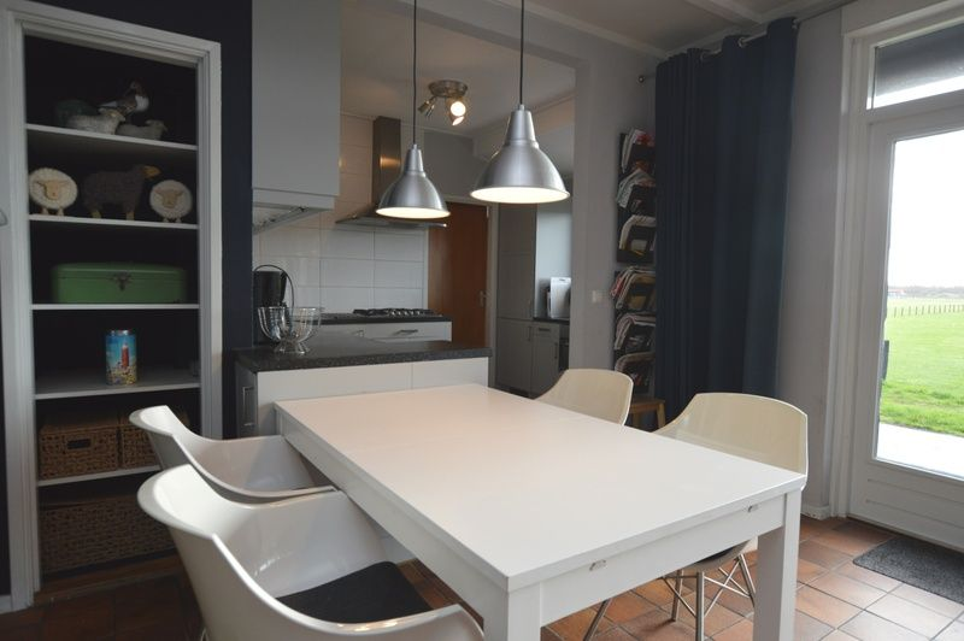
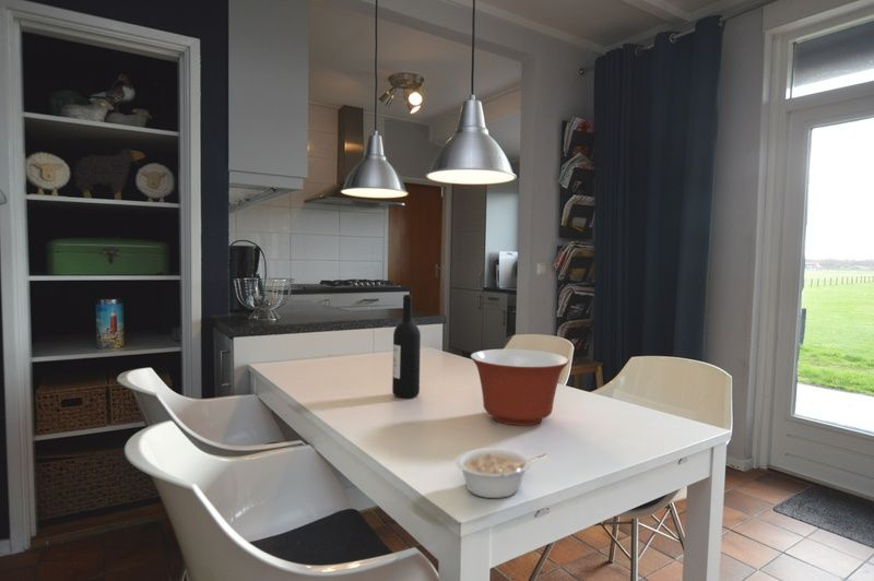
+ wine bottle [391,294,422,399]
+ legume [456,447,548,499]
+ mixing bowl [470,348,570,427]
